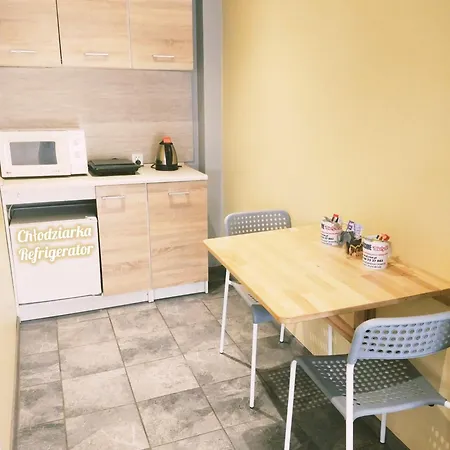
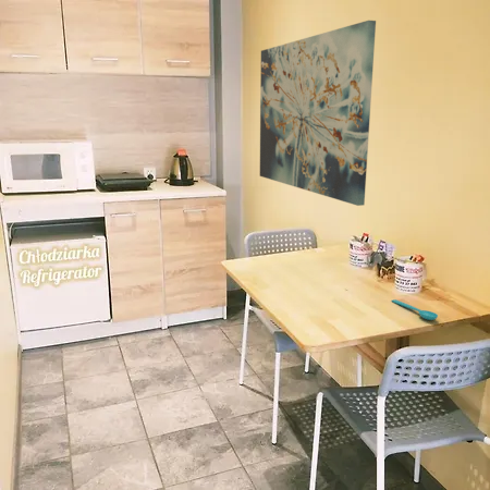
+ wall art [259,20,377,207]
+ spoon [390,298,439,321]
